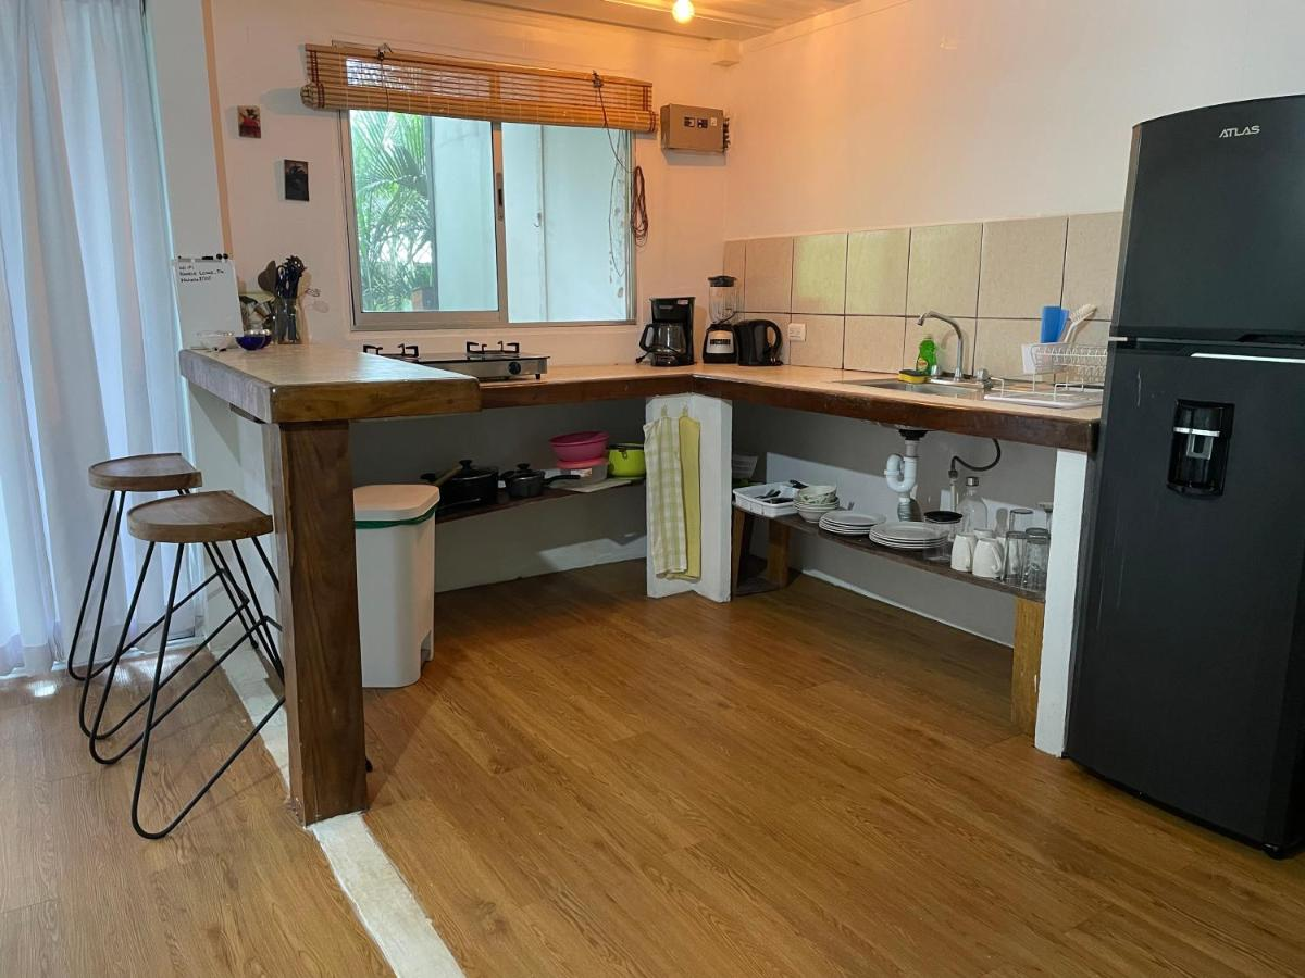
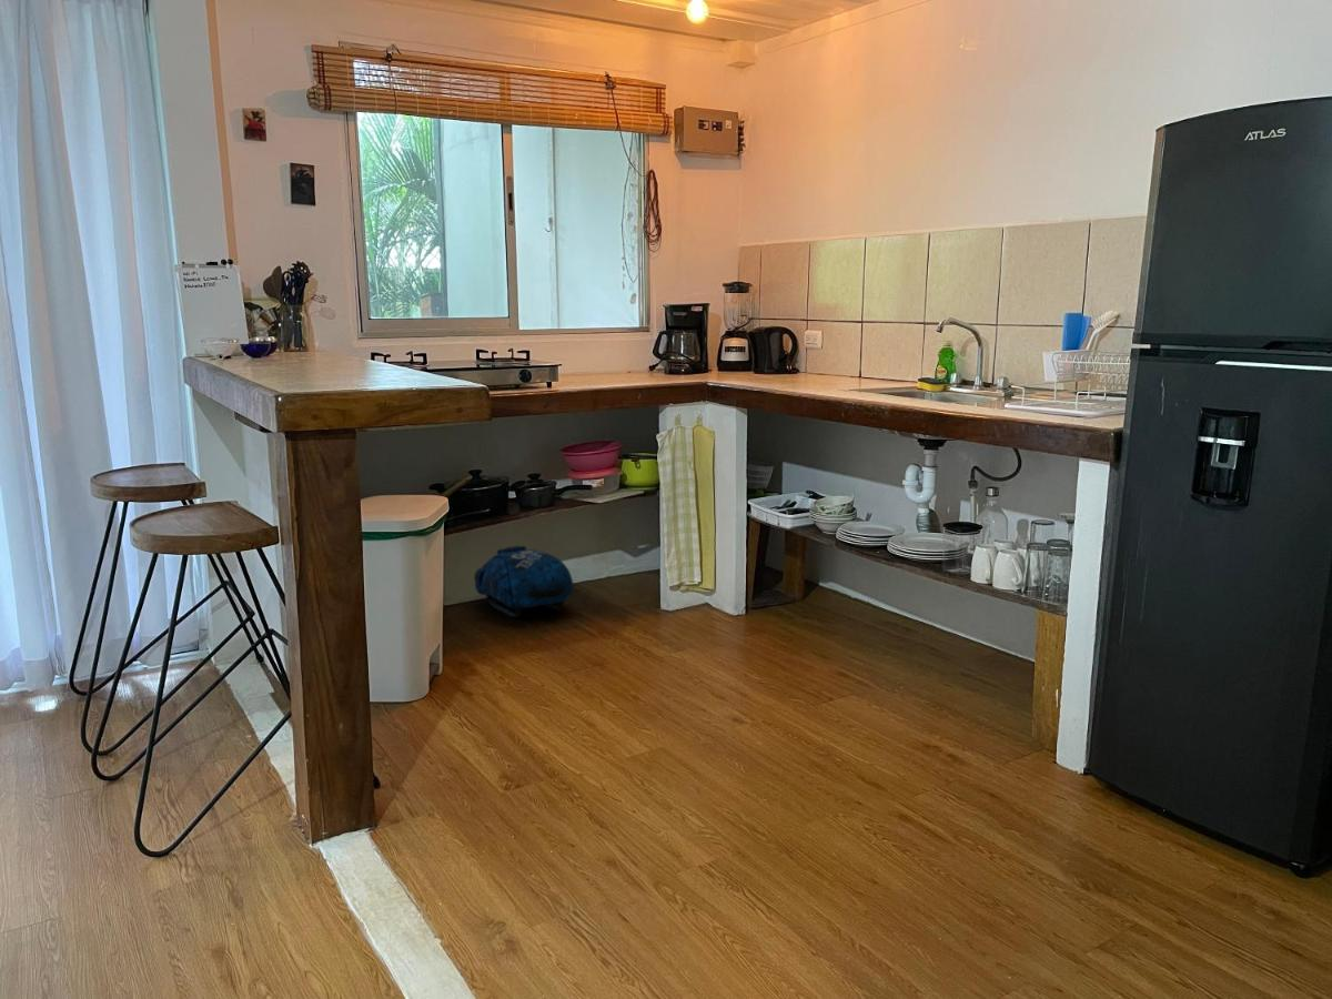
+ backpack [473,545,574,618]
